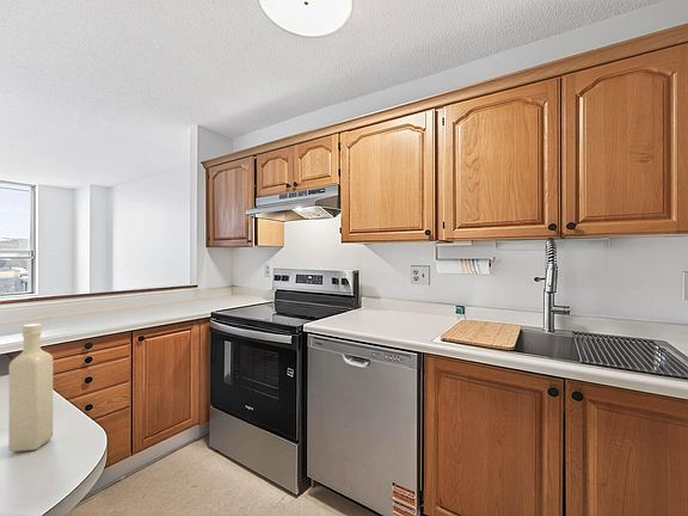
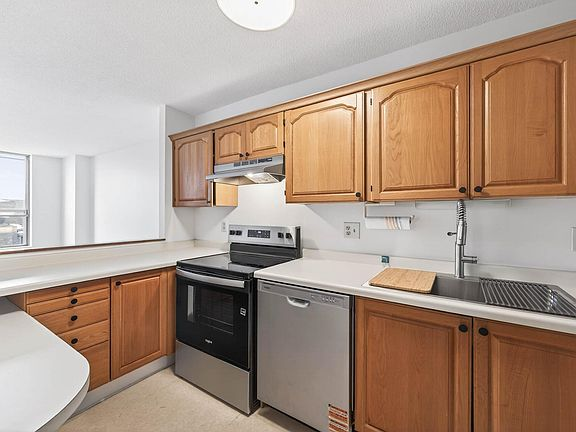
- bottle [7,322,54,453]
